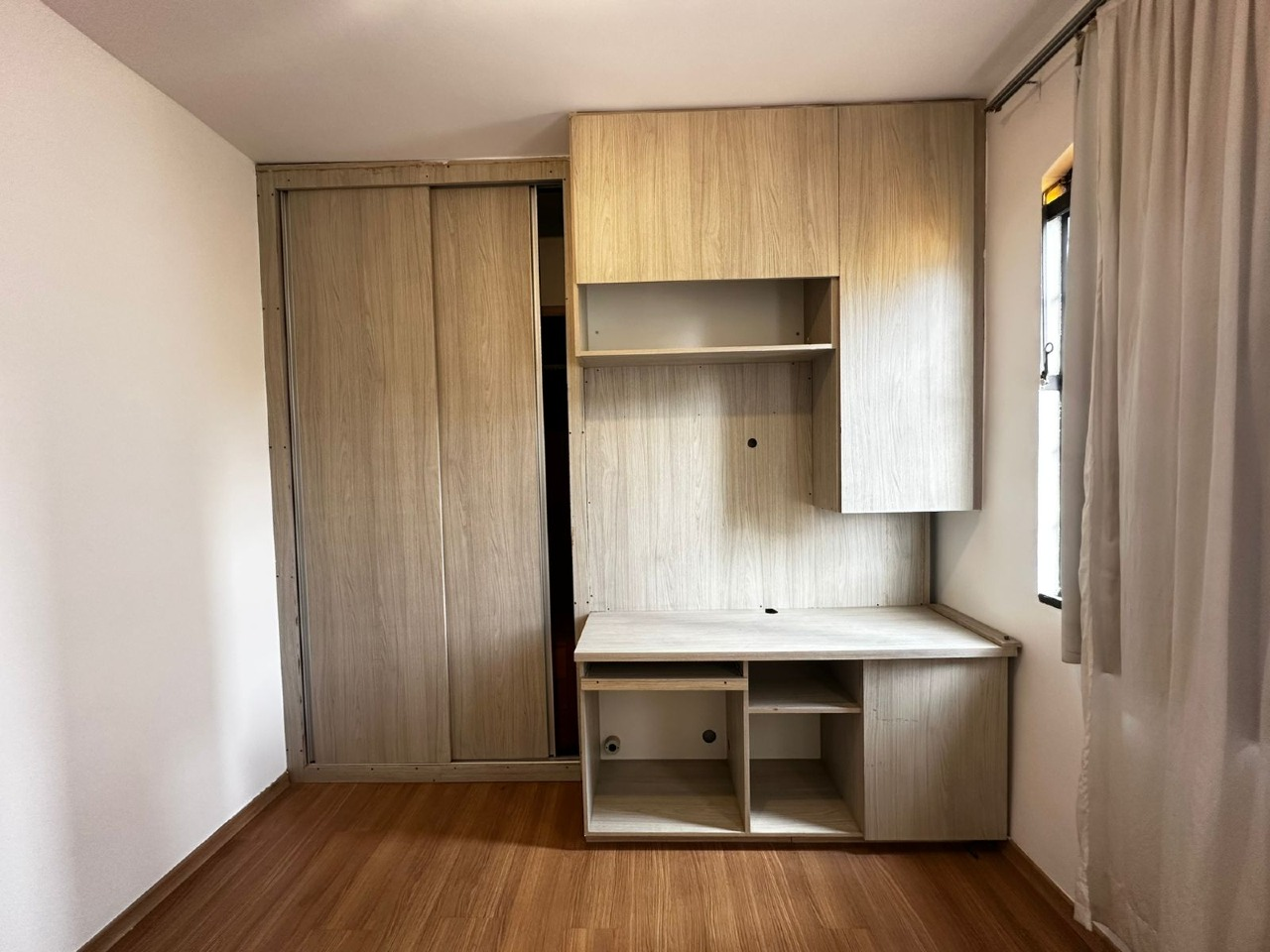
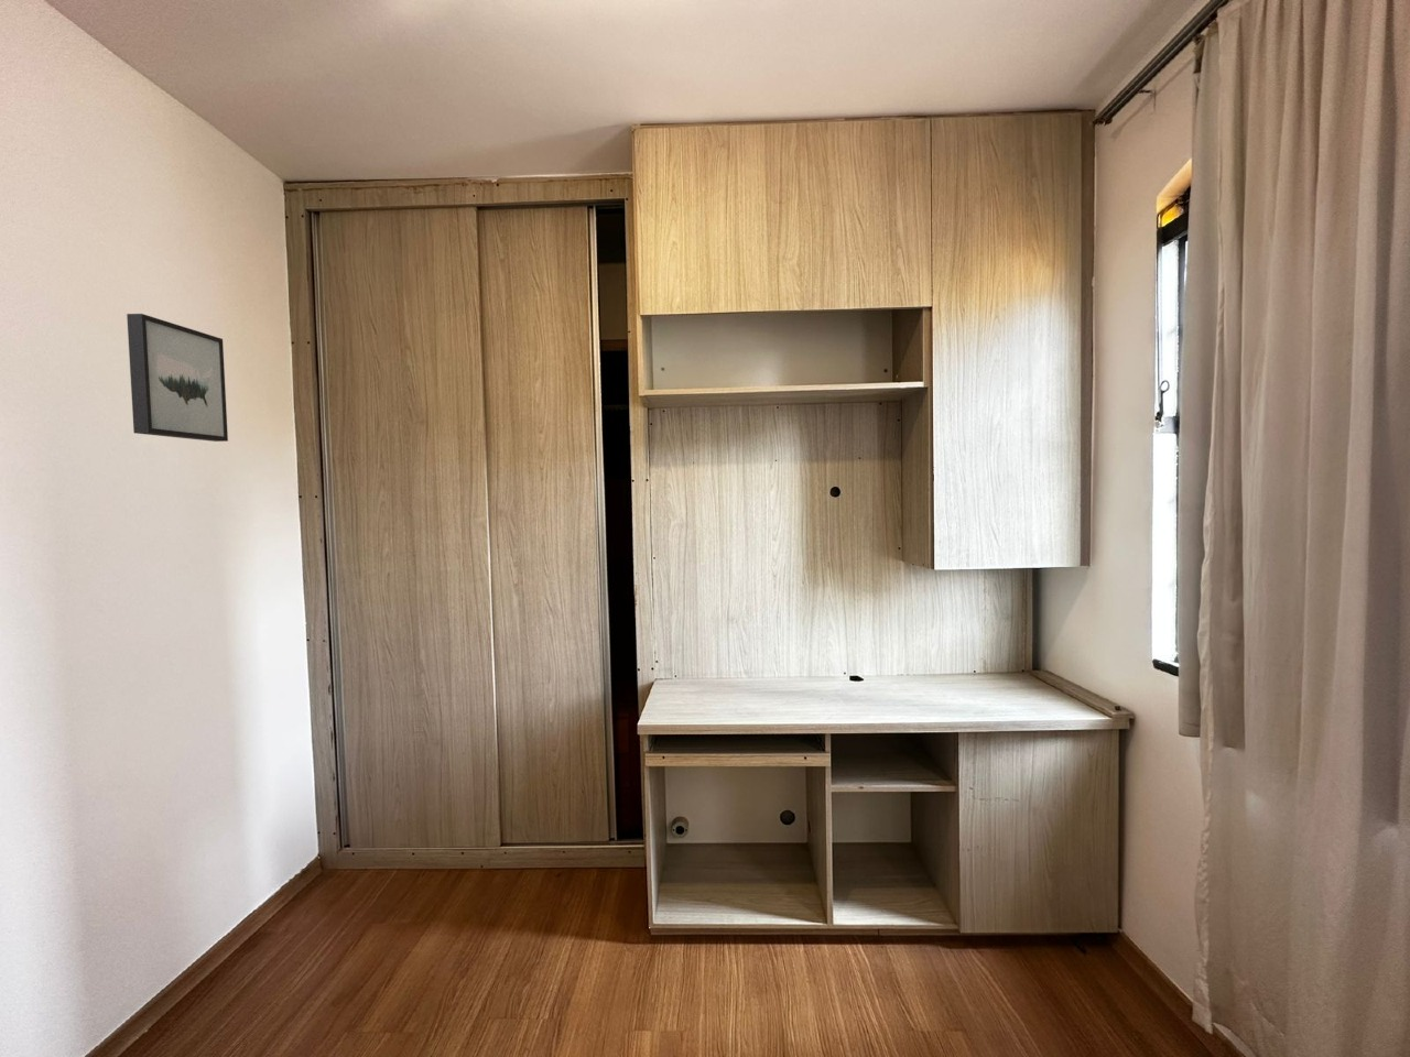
+ wall art [125,313,229,443]
